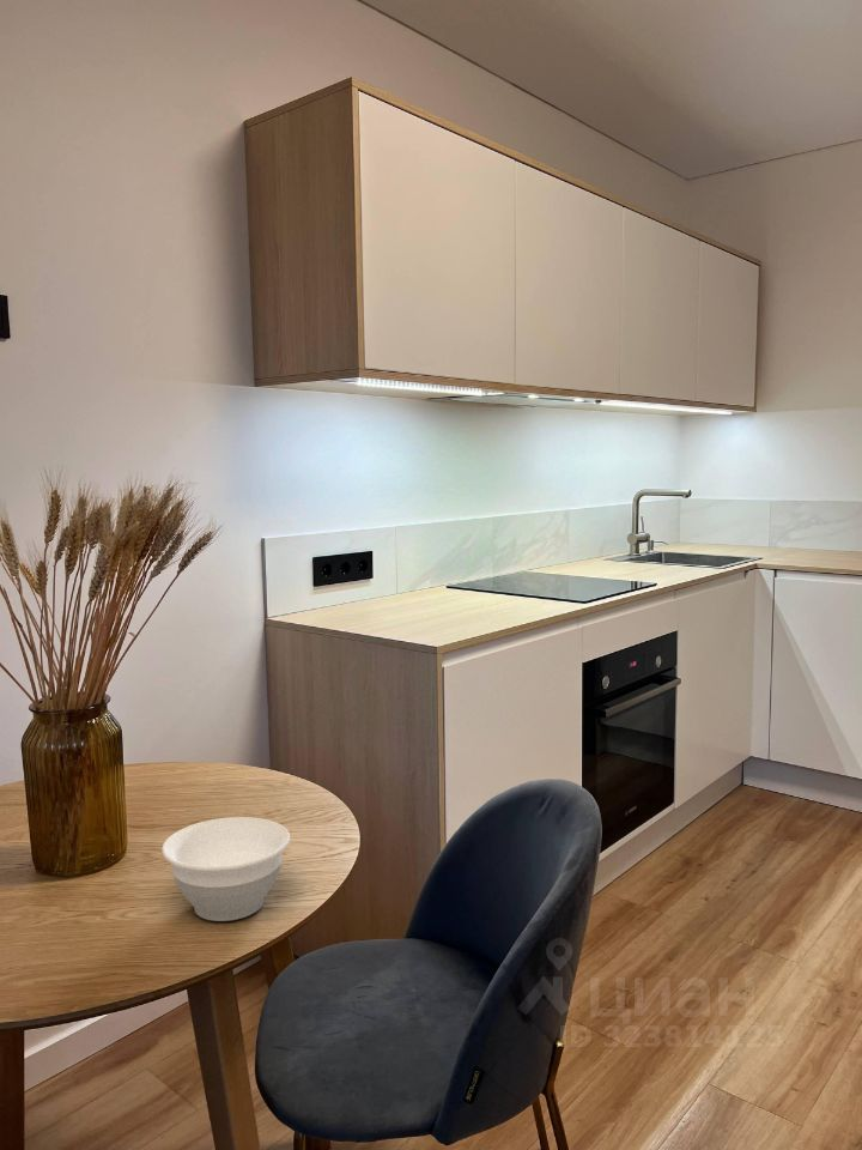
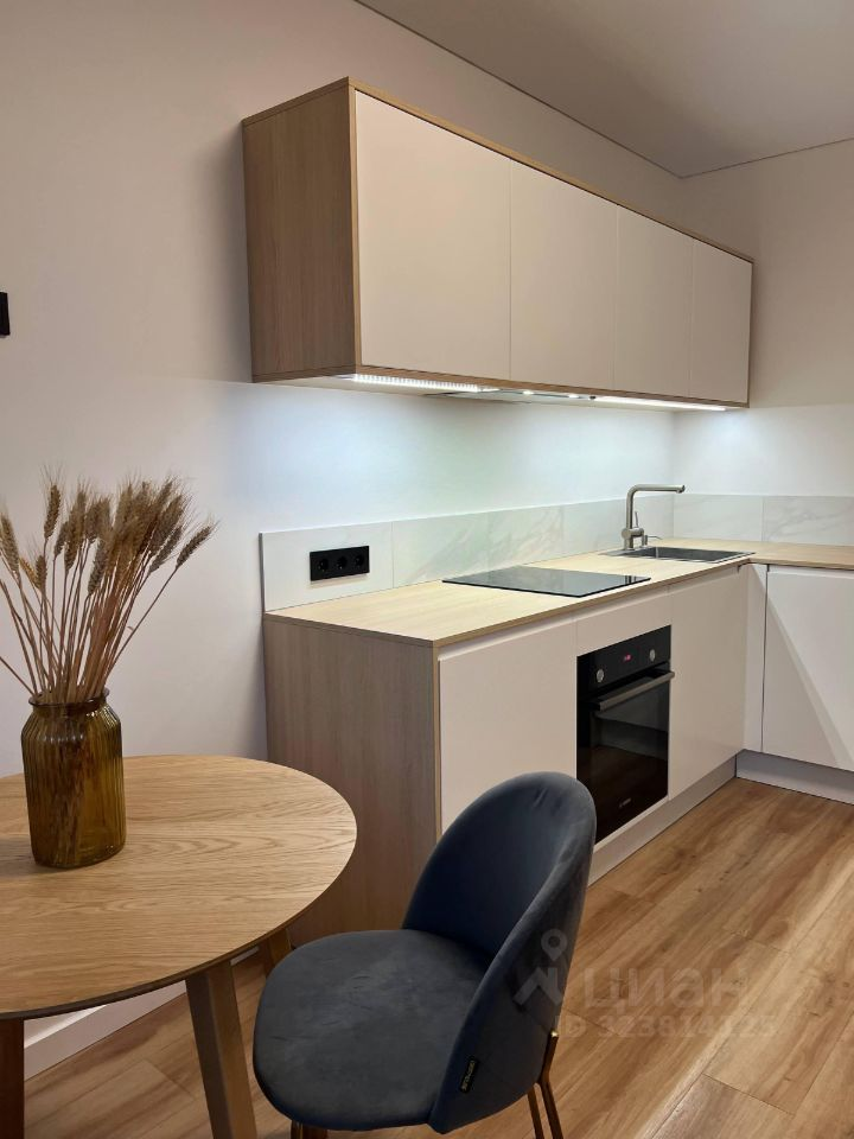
- bowl [160,816,291,922]
